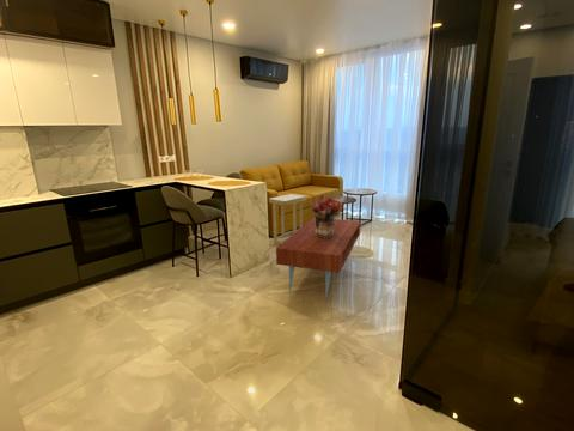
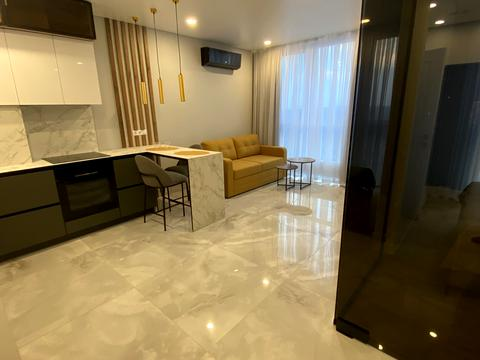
- bouquet [310,193,343,238]
- side table [268,193,307,245]
- coffee table [275,217,361,303]
